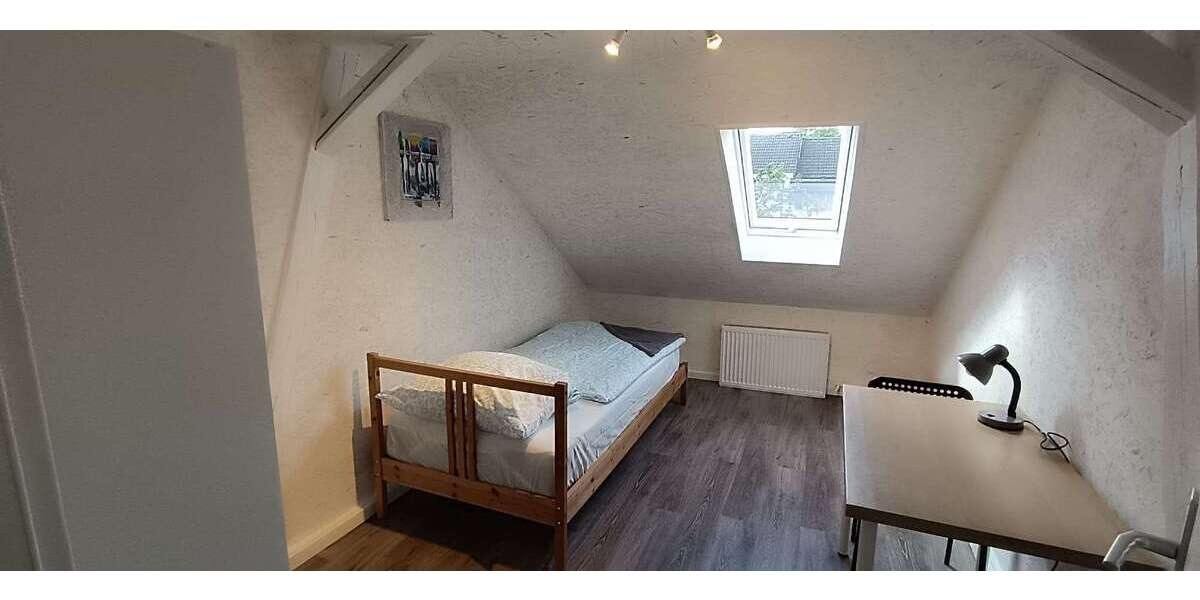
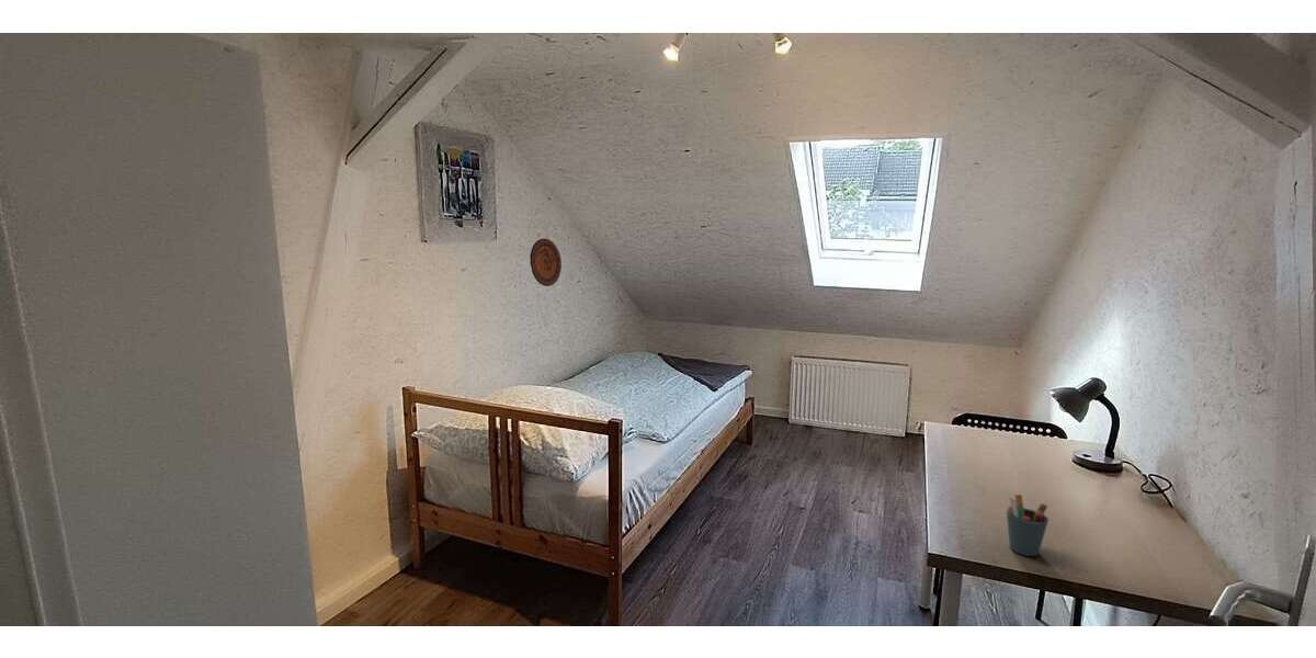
+ decorative plate [529,238,563,287]
+ pen holder [1006,494,1050,557]
